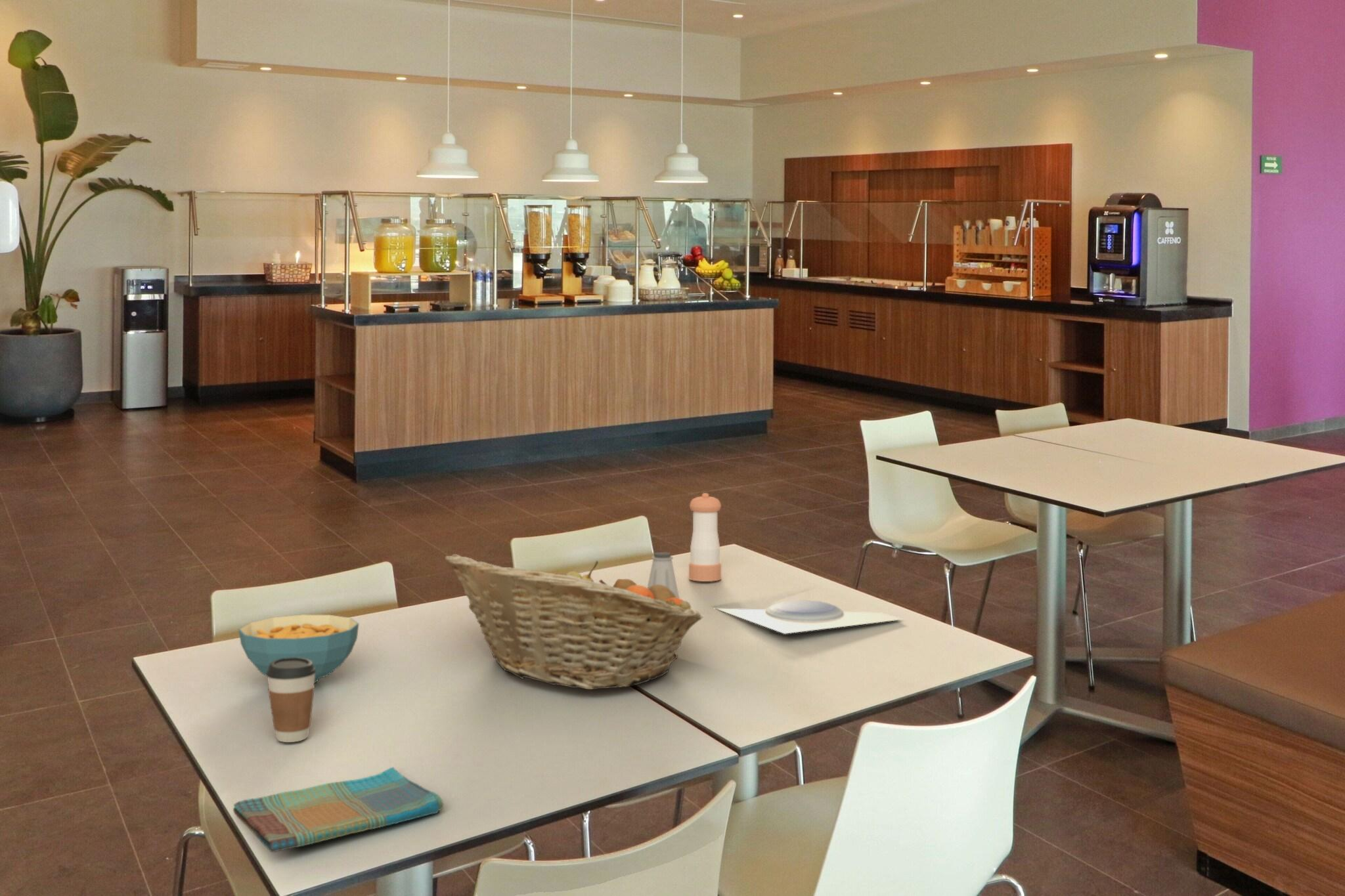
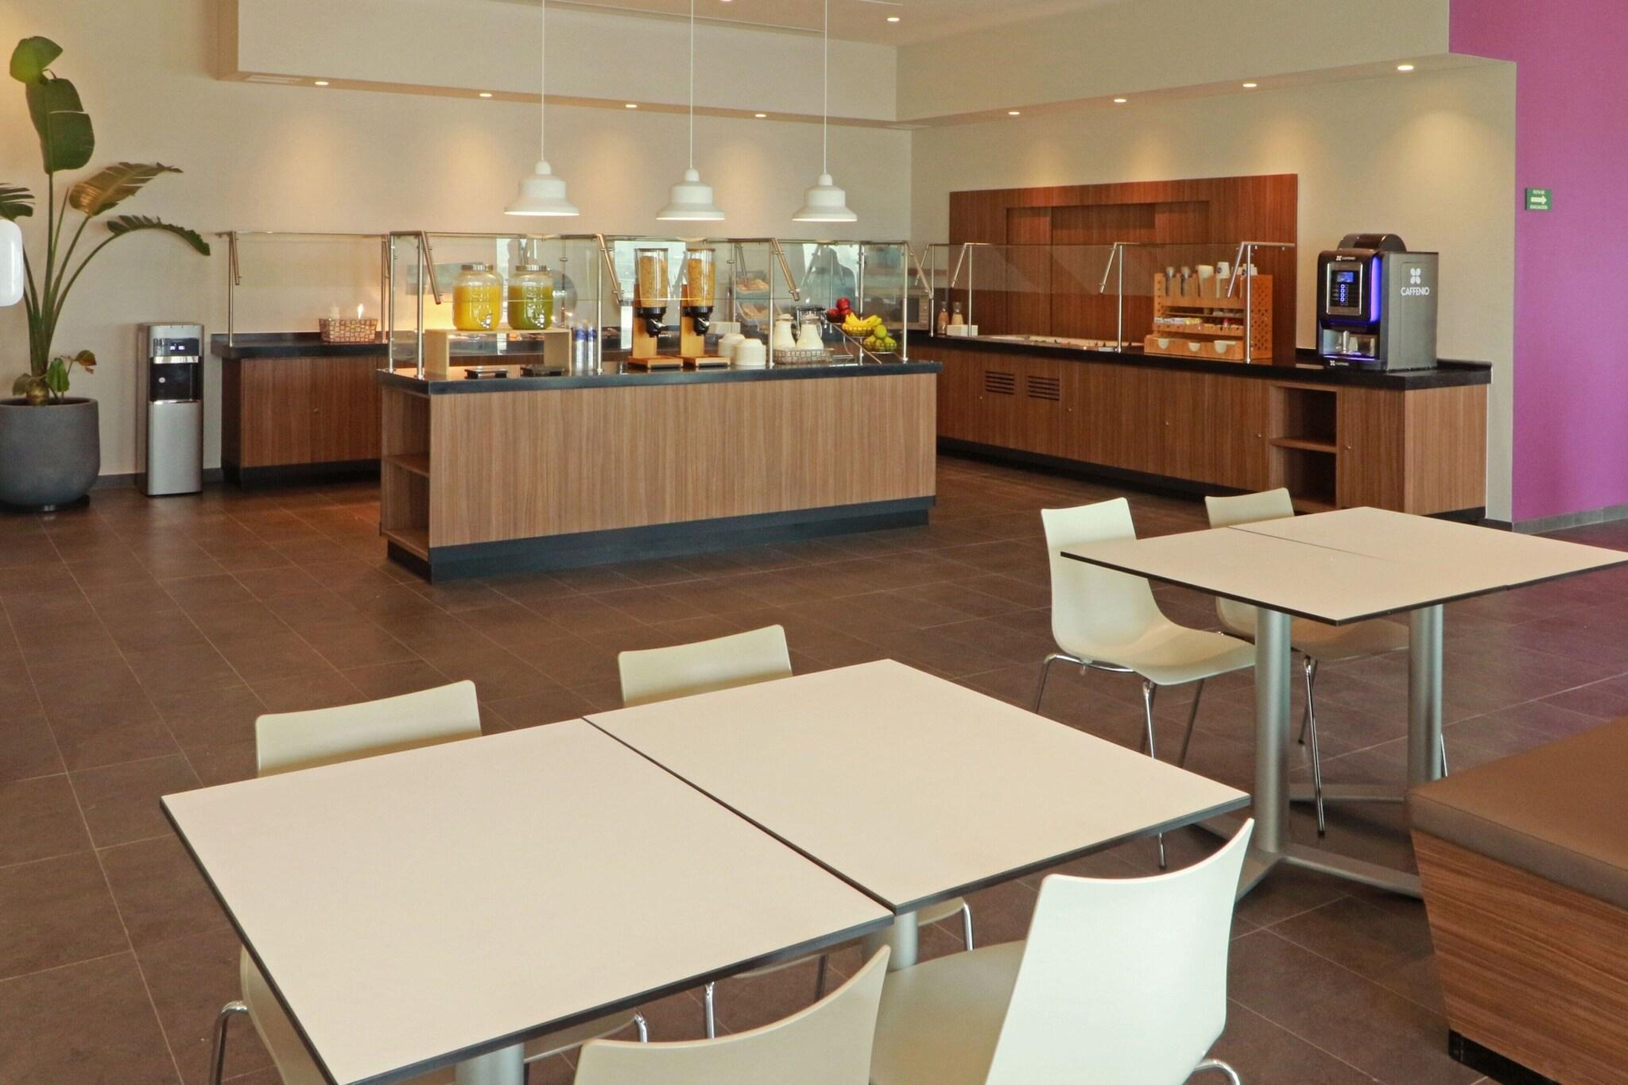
- coffee cup [266,657,316,743]
- saltshaker [647,551,680,598]
- pepper shaker [688,492,722,582]
- dish towel [232,767,444,853]
- plate [715,599,904,635]
- fruit basket [444,553,703,690]
- cereal bowl [238,614,359,684]
